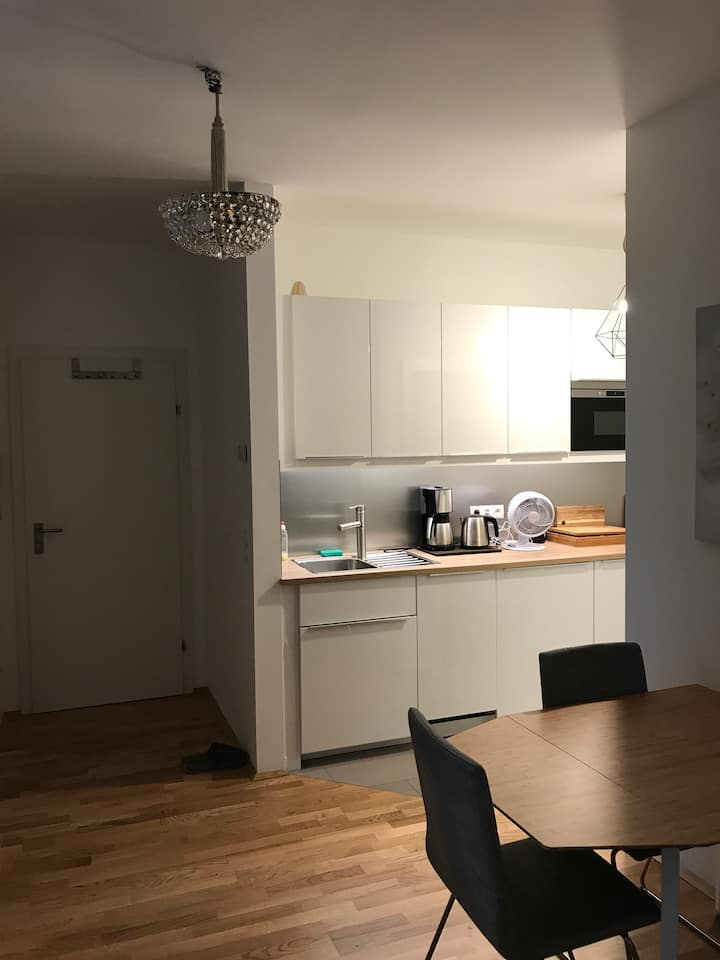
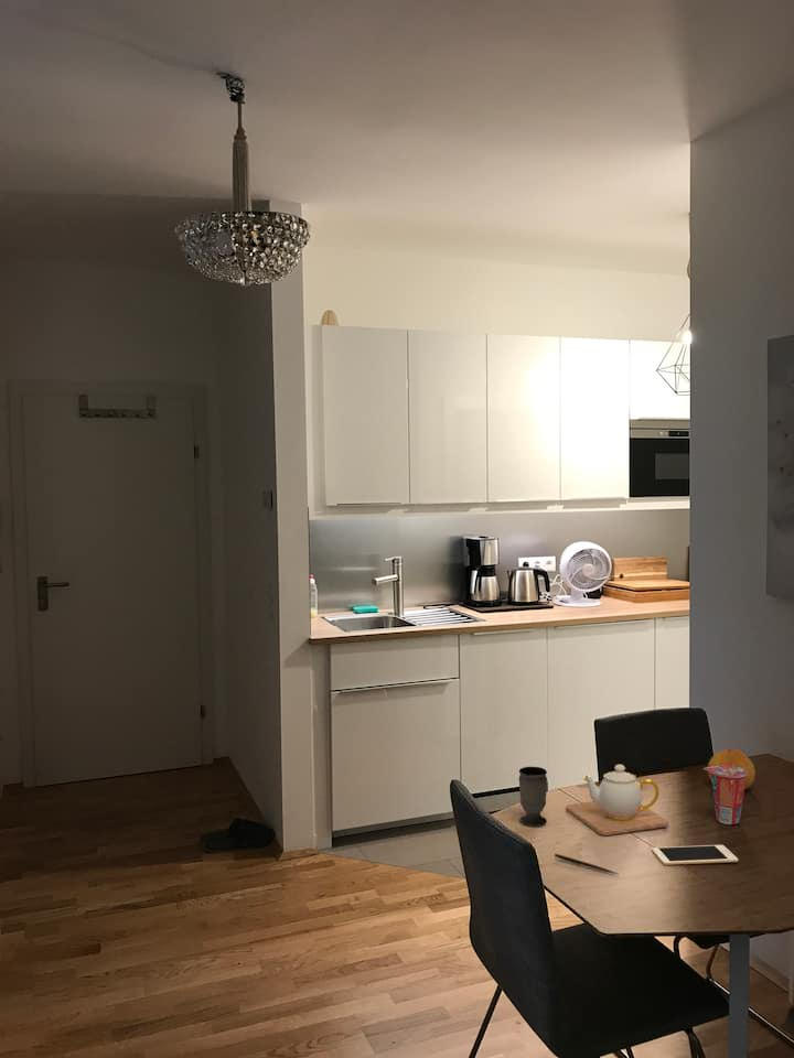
+ pen [554,853,619,875]
+ teapot [565,764,669,836]
+ fruit [707,747,757,790]
+ cell phone [651,844,739,866]
+ cup [517,766,548,827]
+ cup [702,765,748,825]
